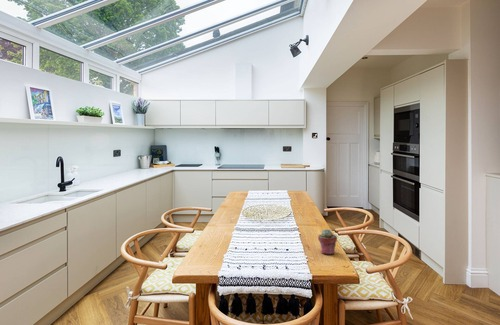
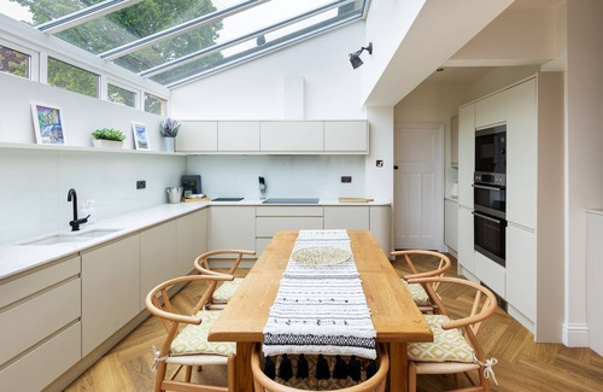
- potted succulent [317,228,338,255]
